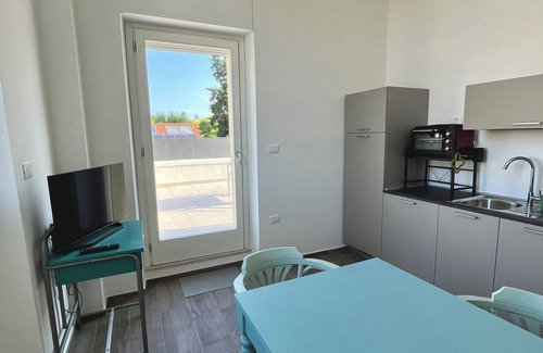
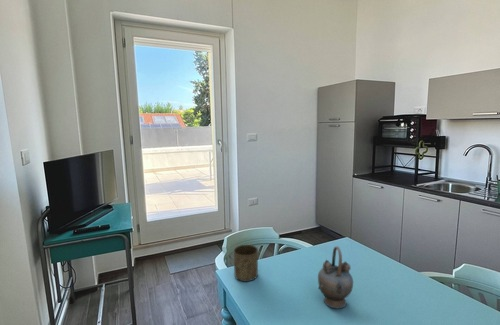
+ teapot [317,245,354,310]
+ cup [233,244,259,282]
